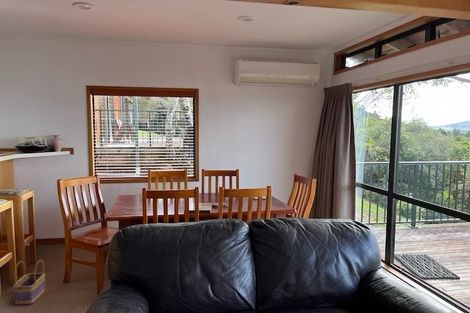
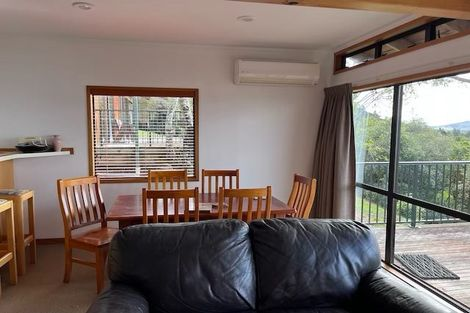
- basket [12,259,46,306]
